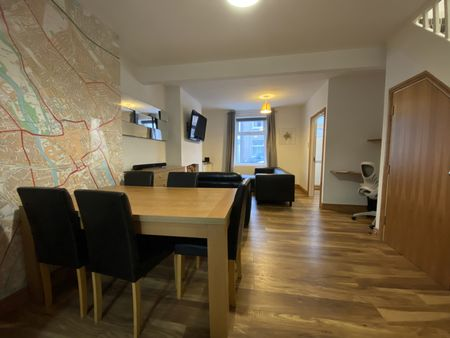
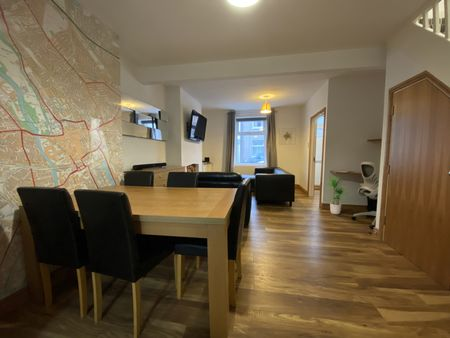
+ potted plant [323,174,350,215]
